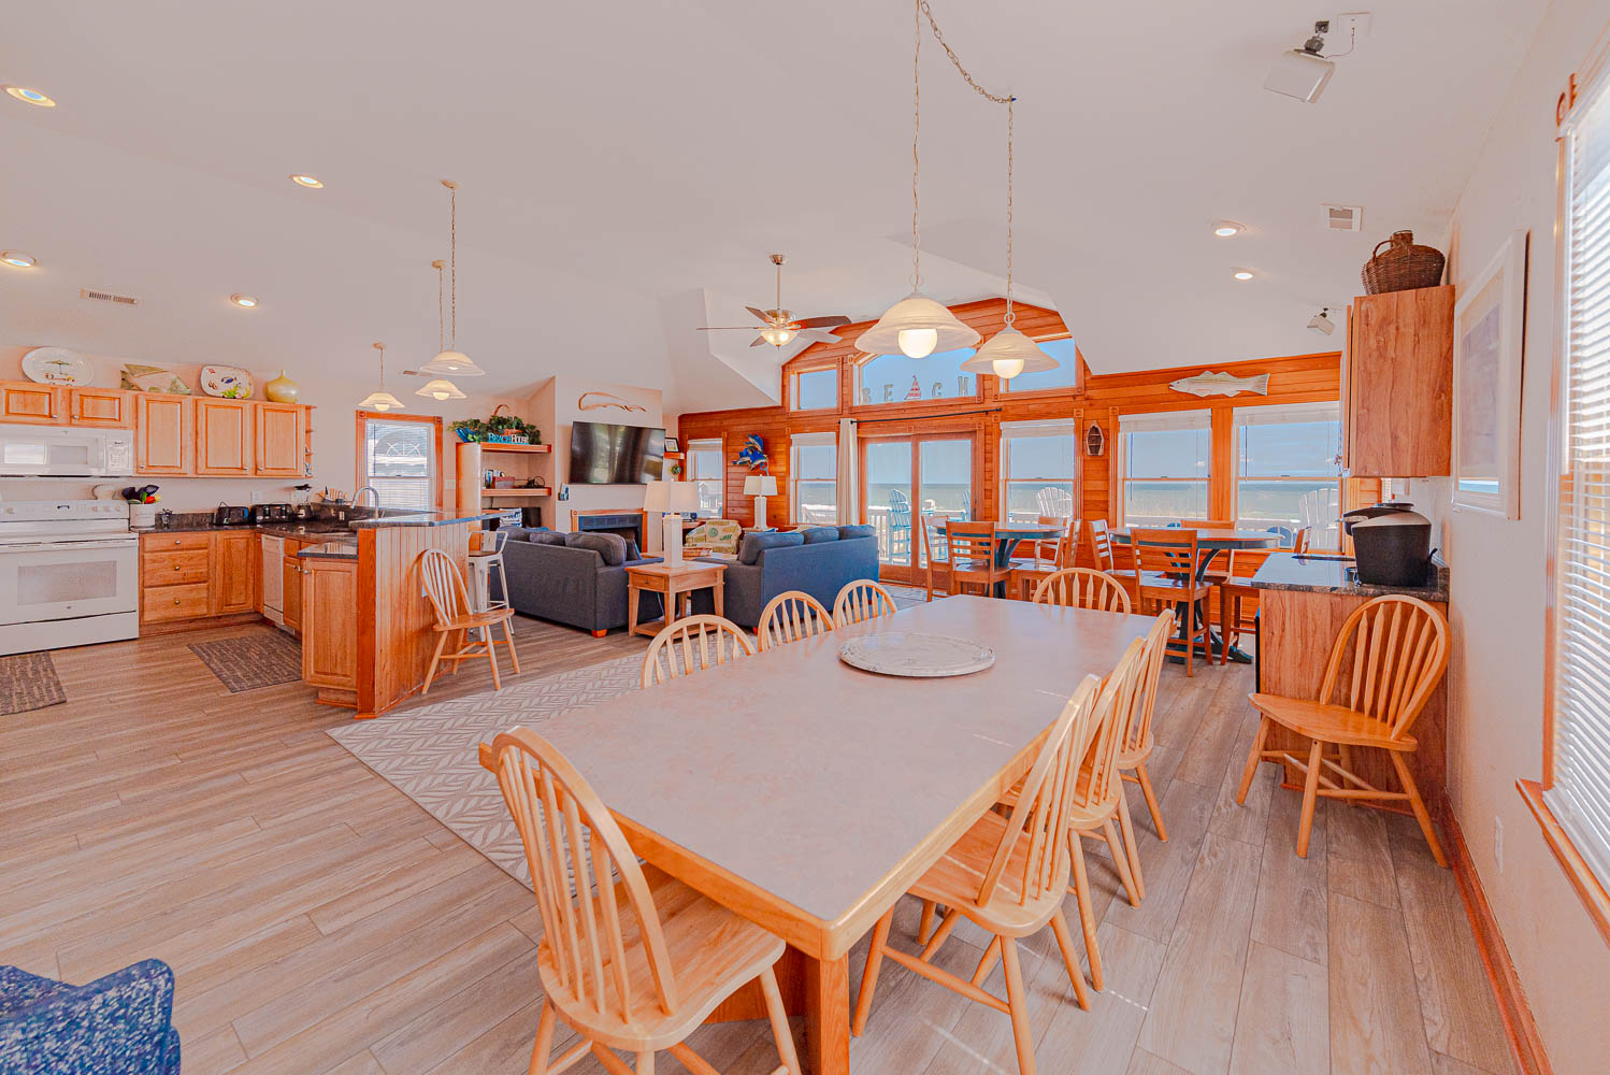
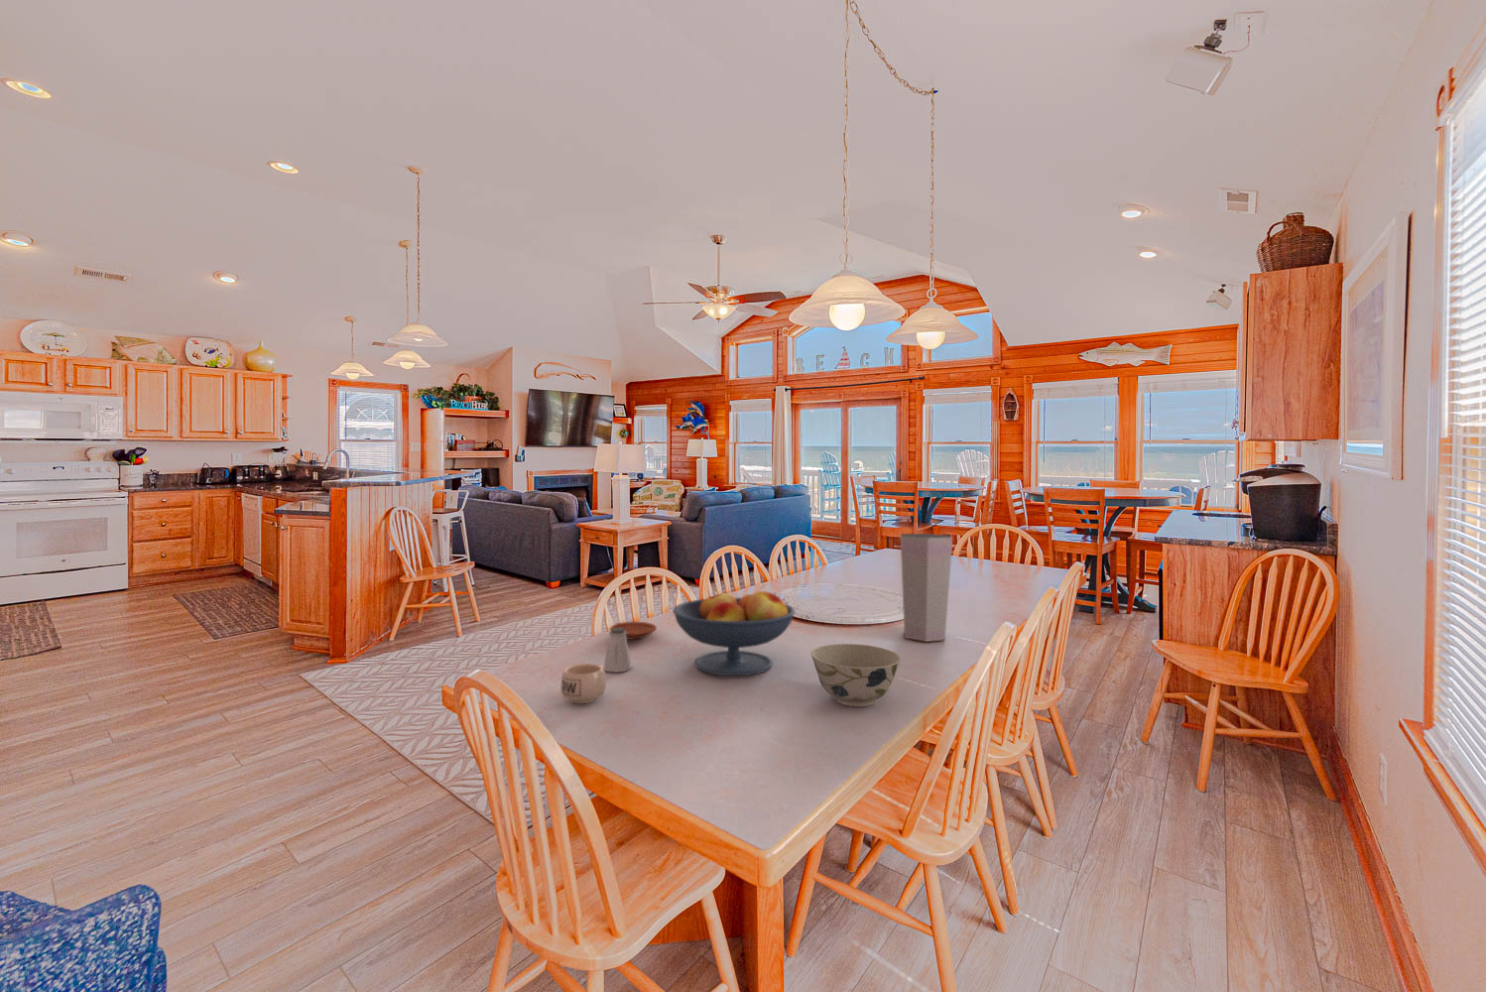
+ fruit bowl [671,590,796,676]
+ mug [560,663,606,704]
+ vase [900,533,953,643]
+ saltshaker [603,628,633,672]
+ plate [609,621,658,641]
+ bowl [811,643,901,707]
